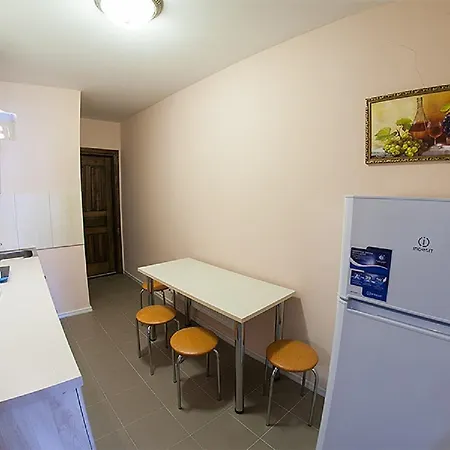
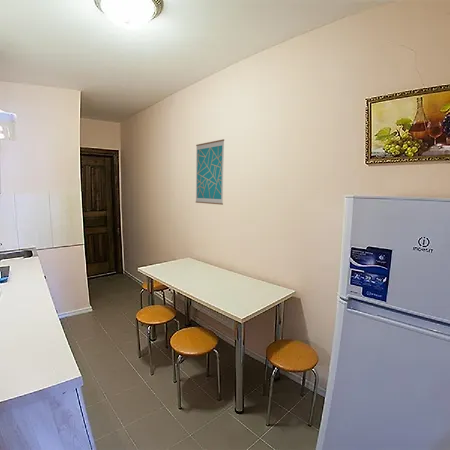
+ wall art [195,138,225,206]
